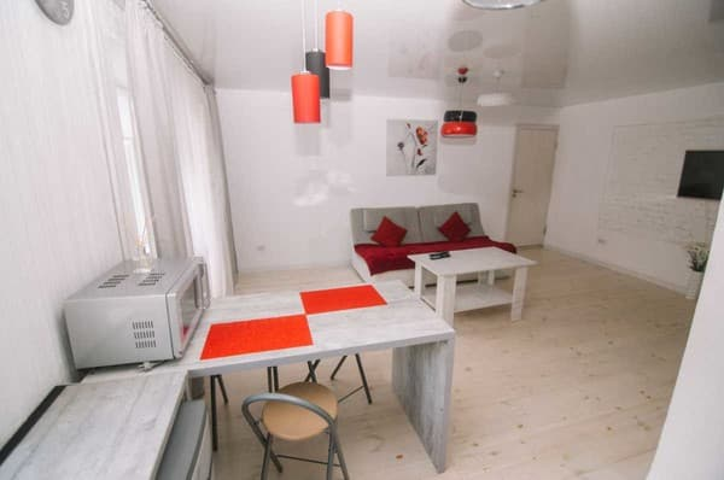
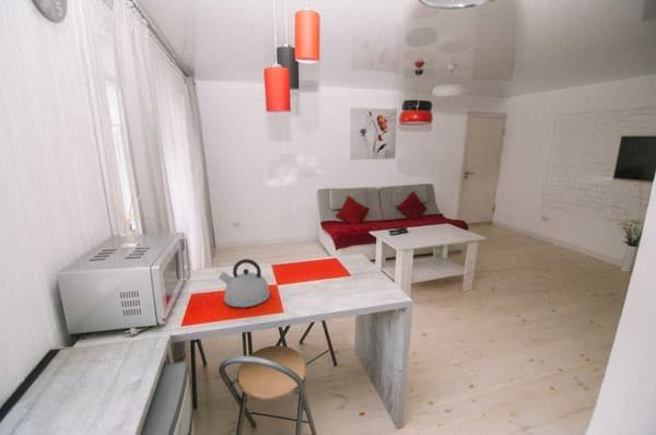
+ kettle [218,258,271,308]
